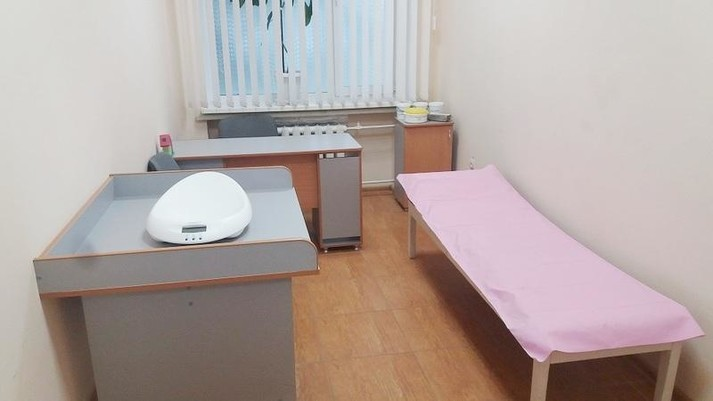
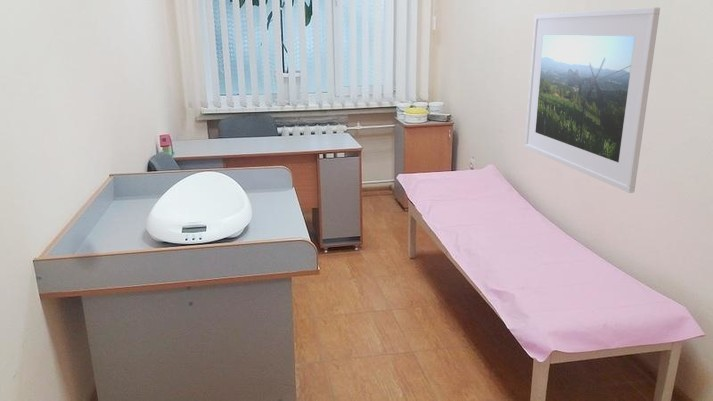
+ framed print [524,6,661,194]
